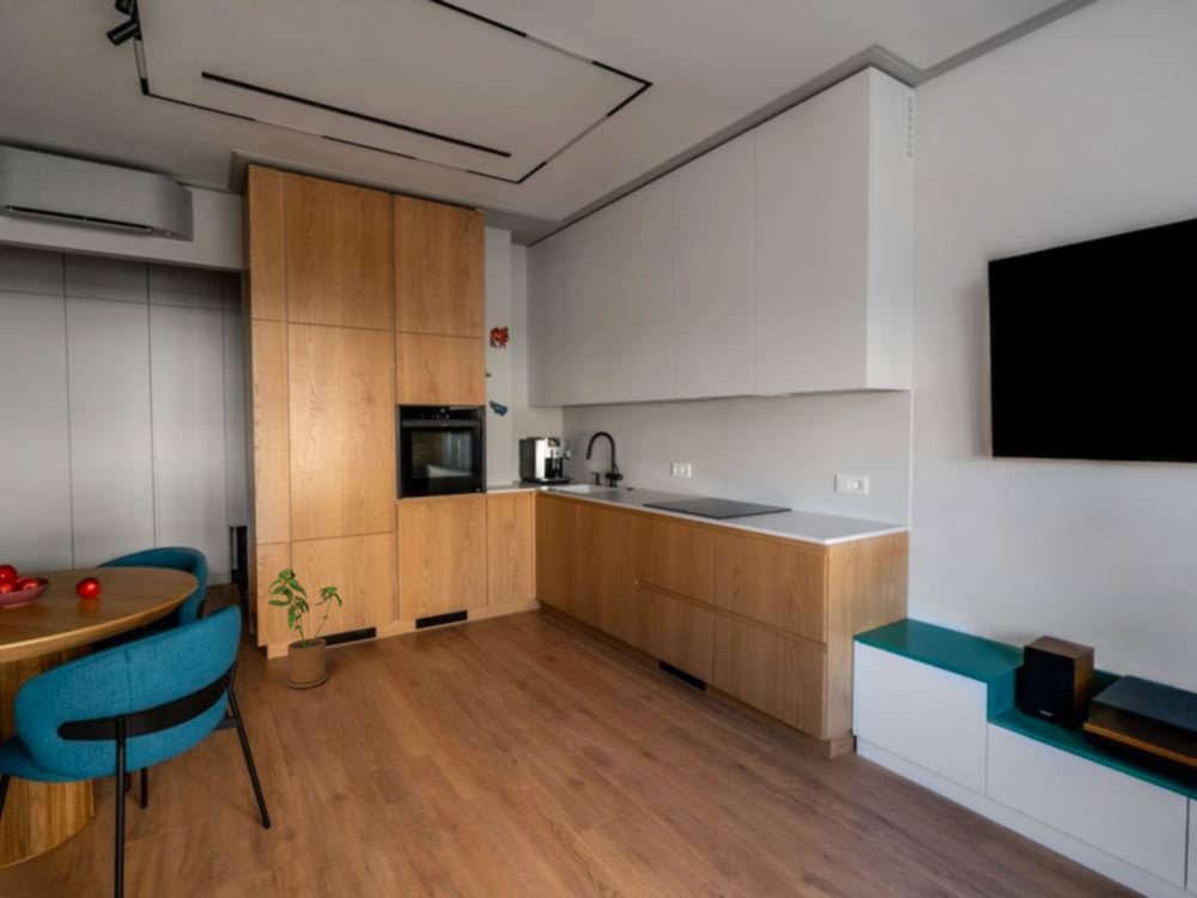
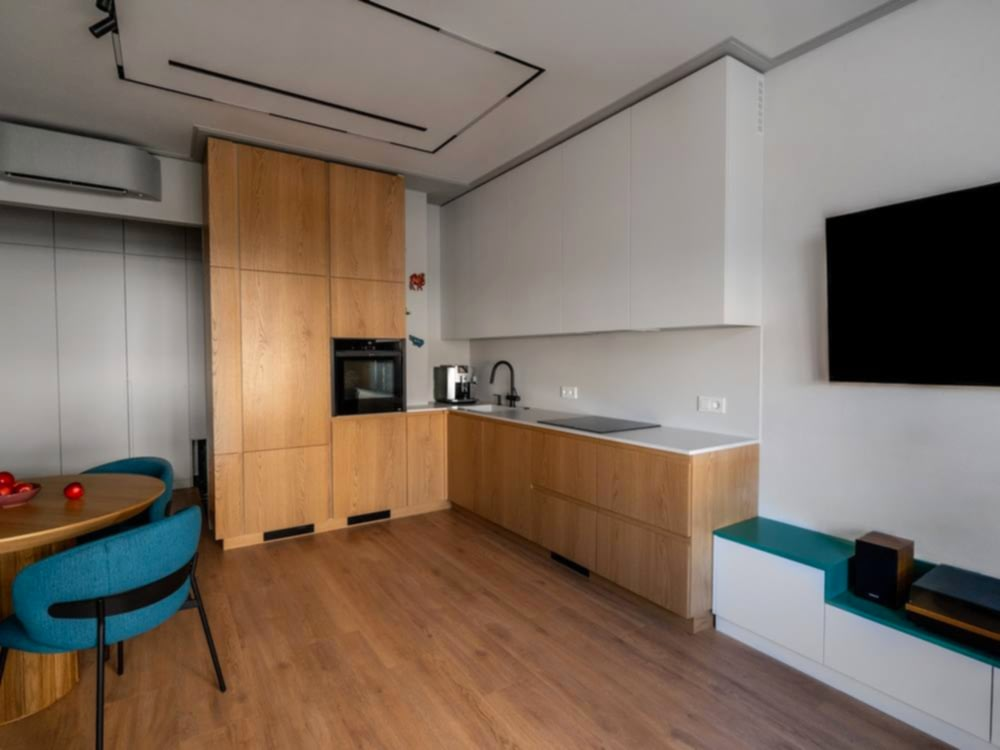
- house plant [267,568,344,690]
